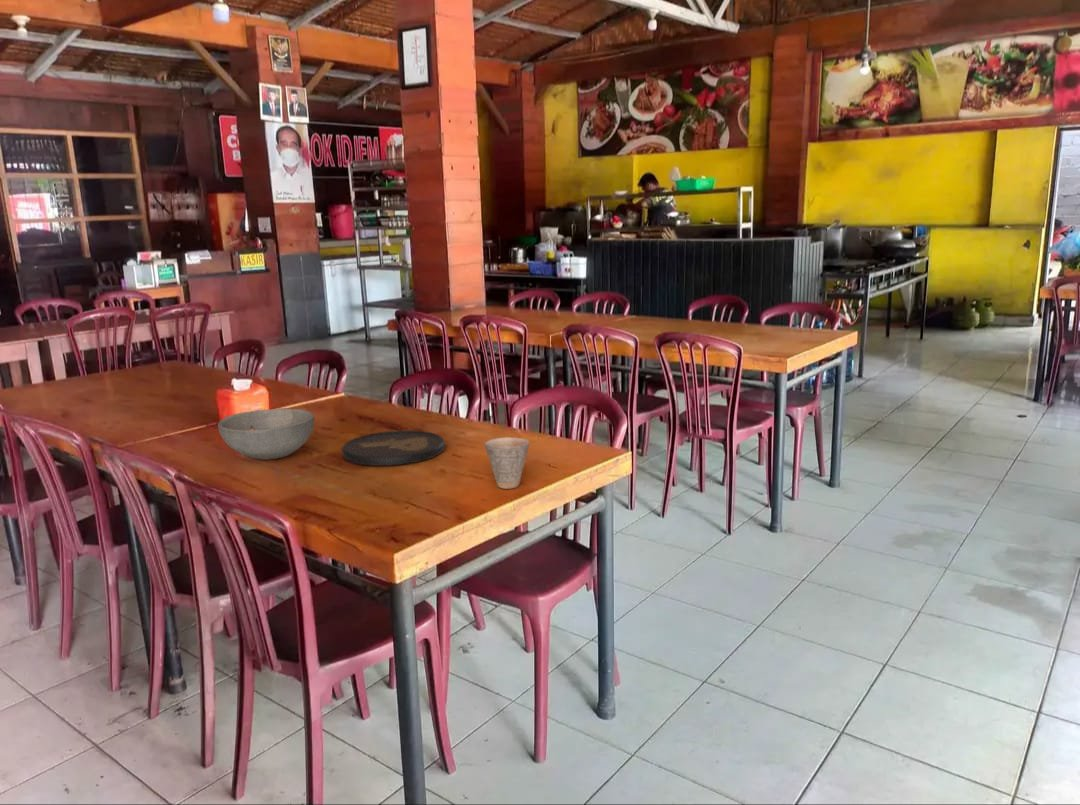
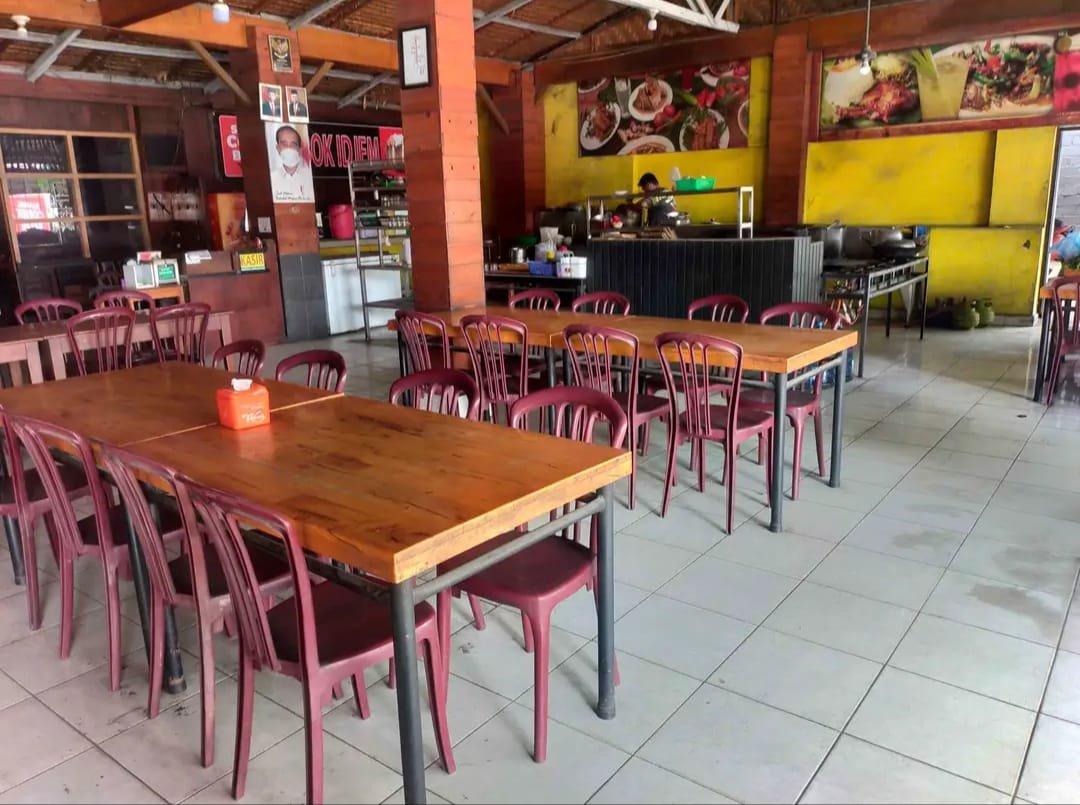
- cup [484,436,531,490]
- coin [341,429,446,467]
- bowl [217,407,315,461]
